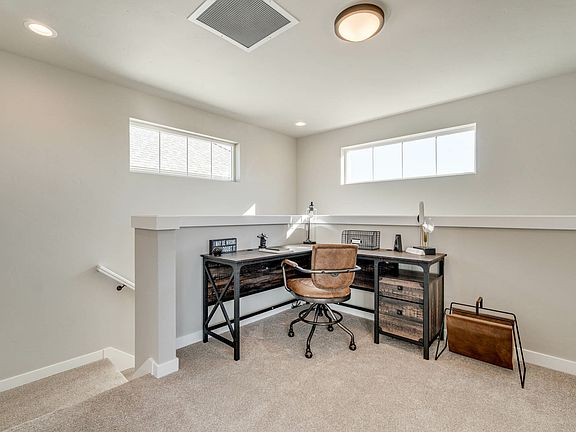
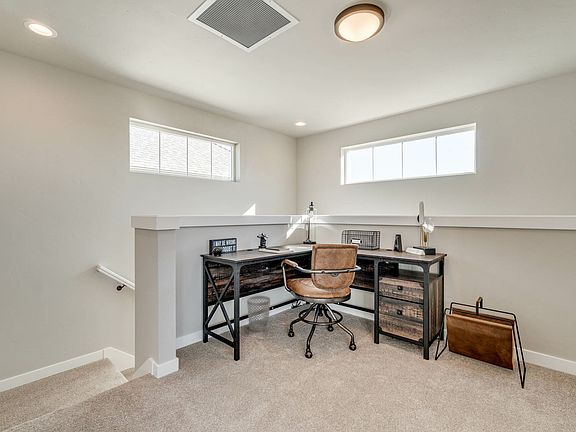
+ wastebasket [246,295,271,332]
